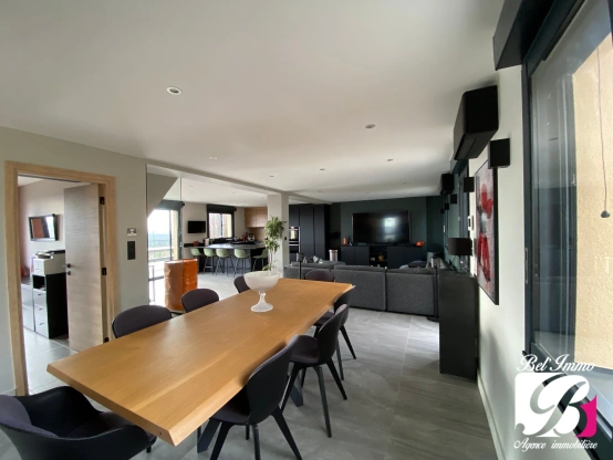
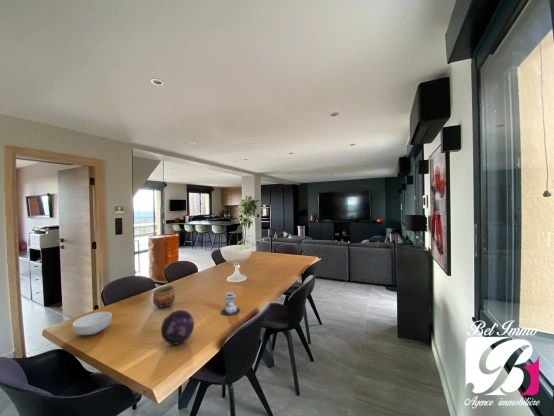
+ decorative orb [160,309,195,346]
+ candle [220,290,241,317]
+ bowl [152,285,176,309]
+ cereal bowl [72,311,113,336]
